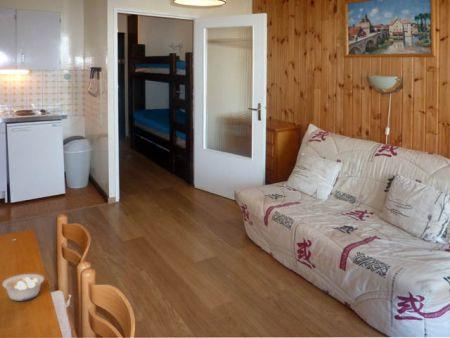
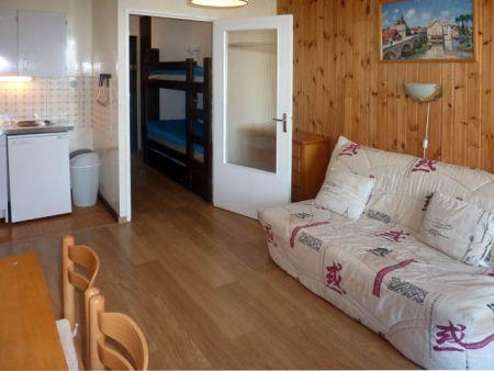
- legume [1,273,45,302]
